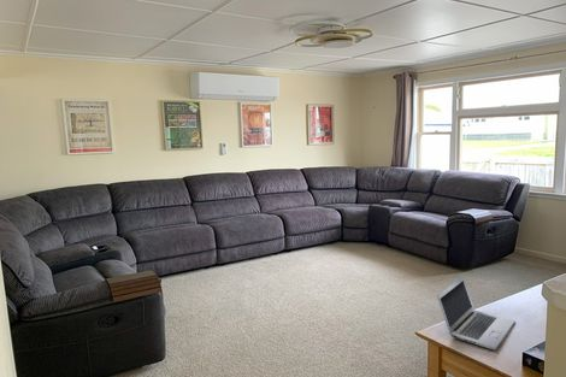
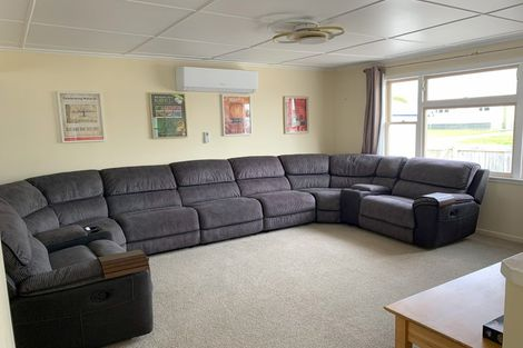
- laptop [436,275,517,352]
